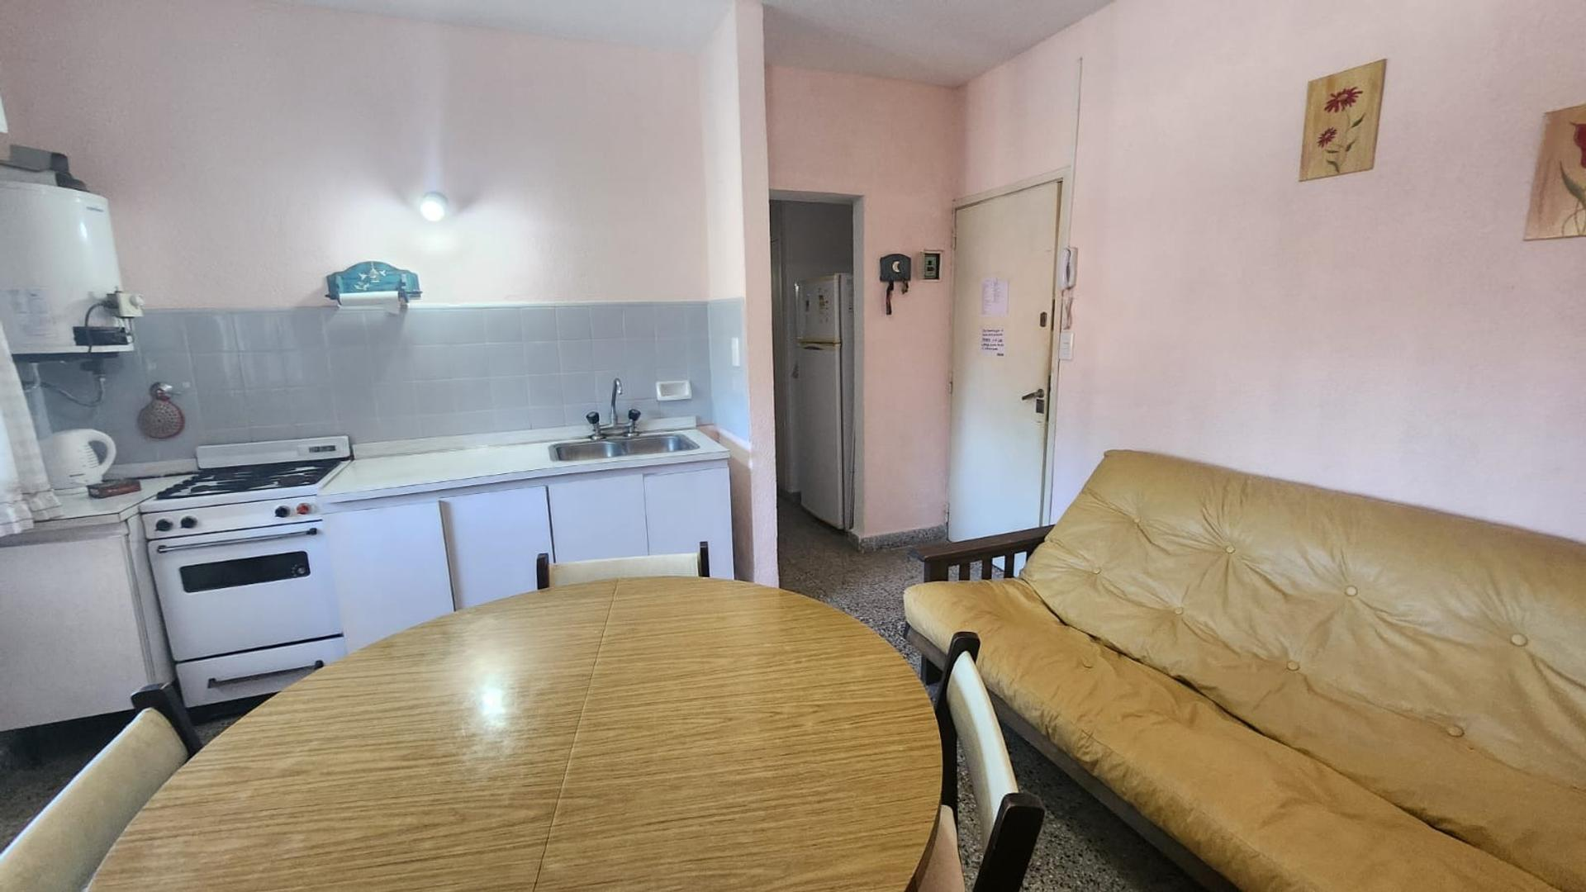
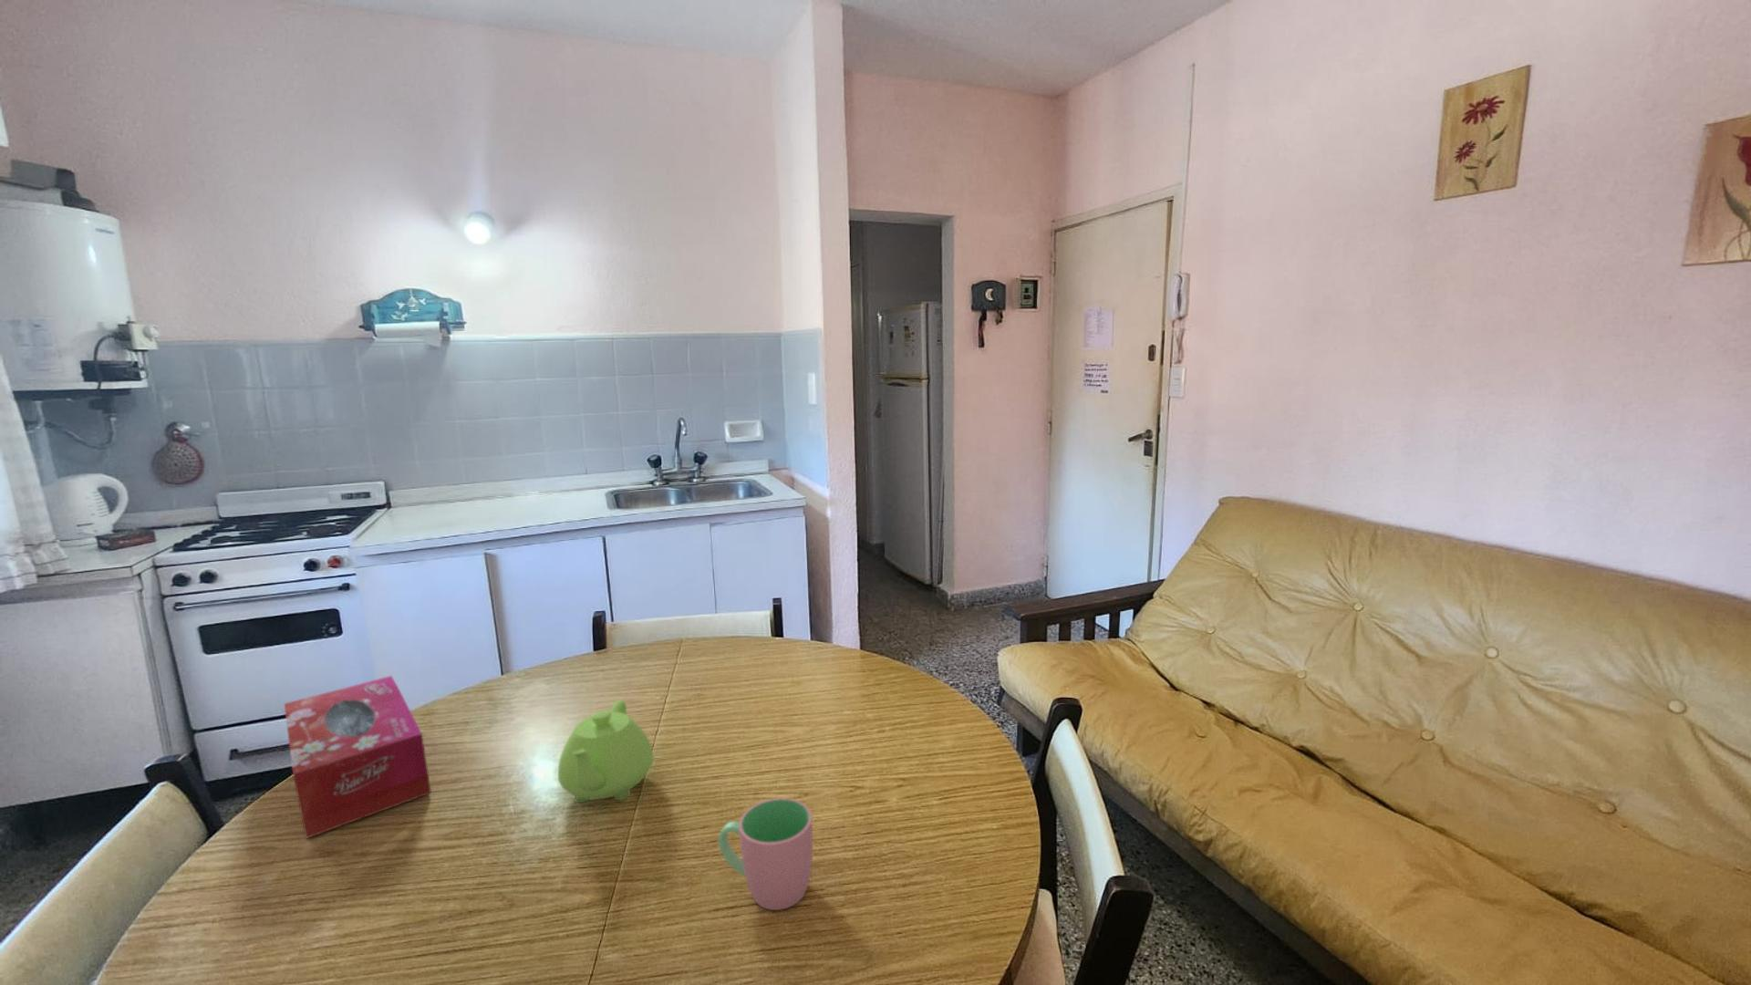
+ tissue box [284,675,432,839]
+ cup [718,797,813,912]
+ teapot [557,700,654,803]
